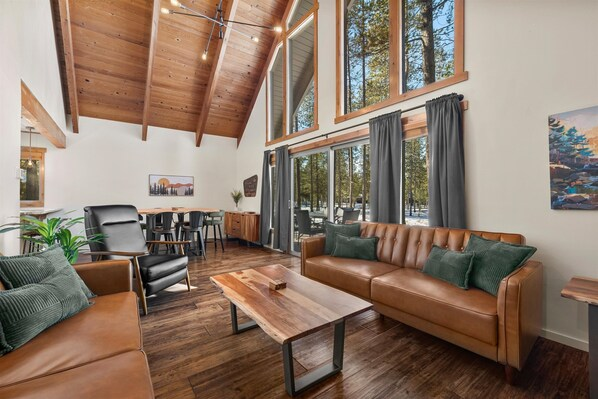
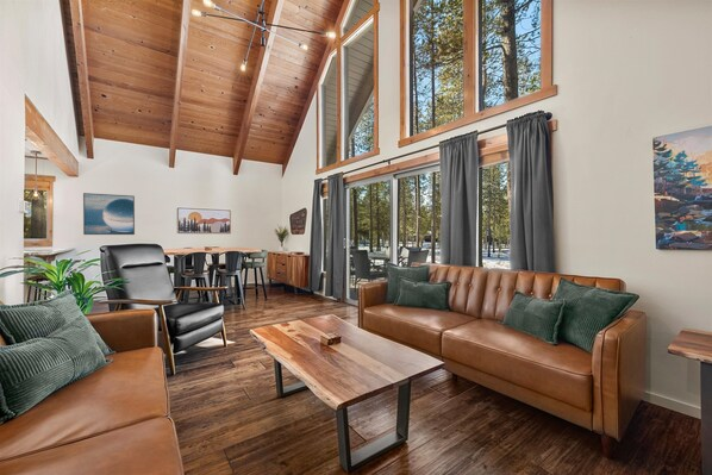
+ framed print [82,192,136,236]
